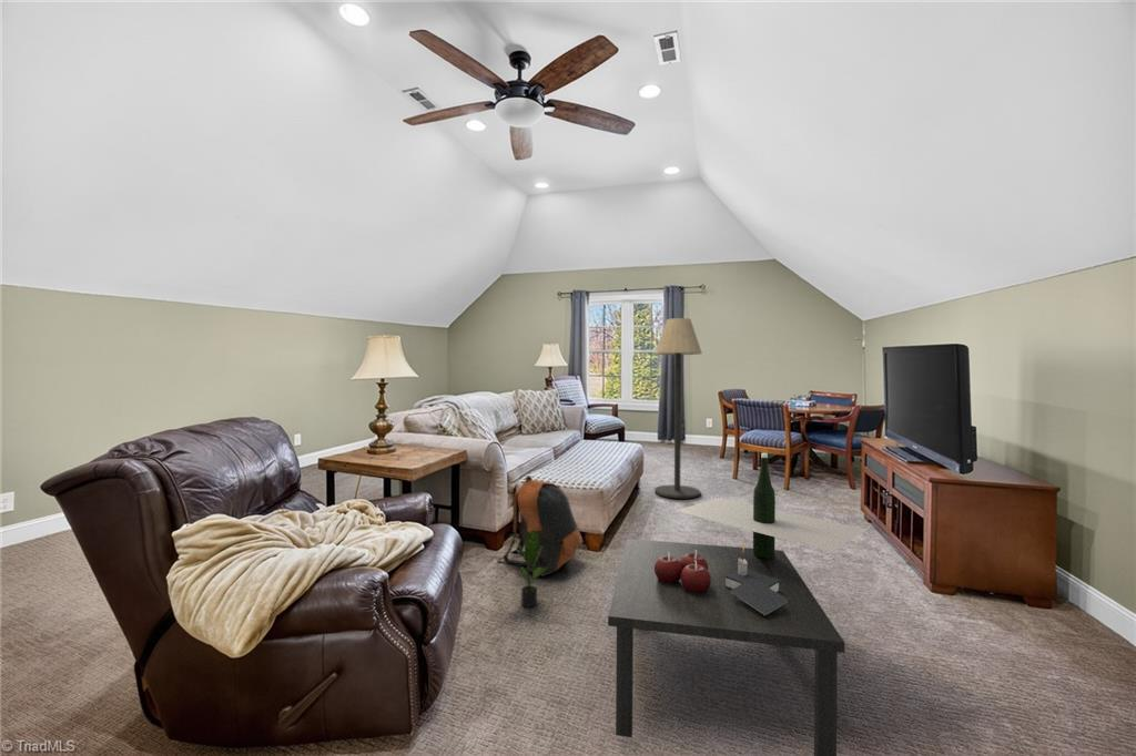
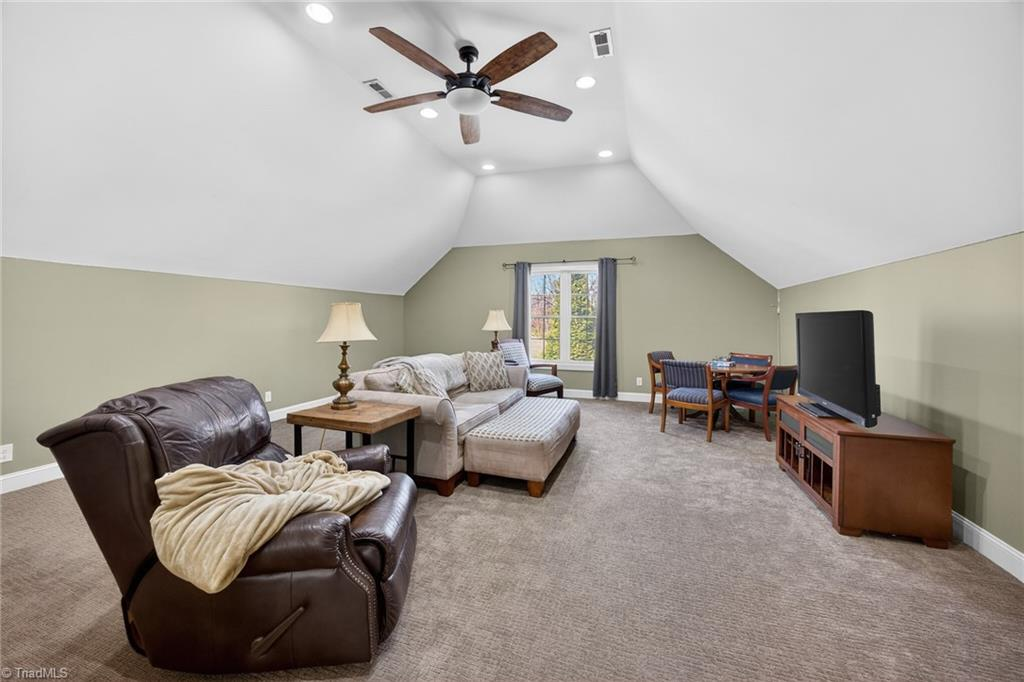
- floor lamp [653,317,703,499]
- backpack [496,474,584,578]
- potted plant [508,530,547,609]
- coffee table [607,452,868,756]
